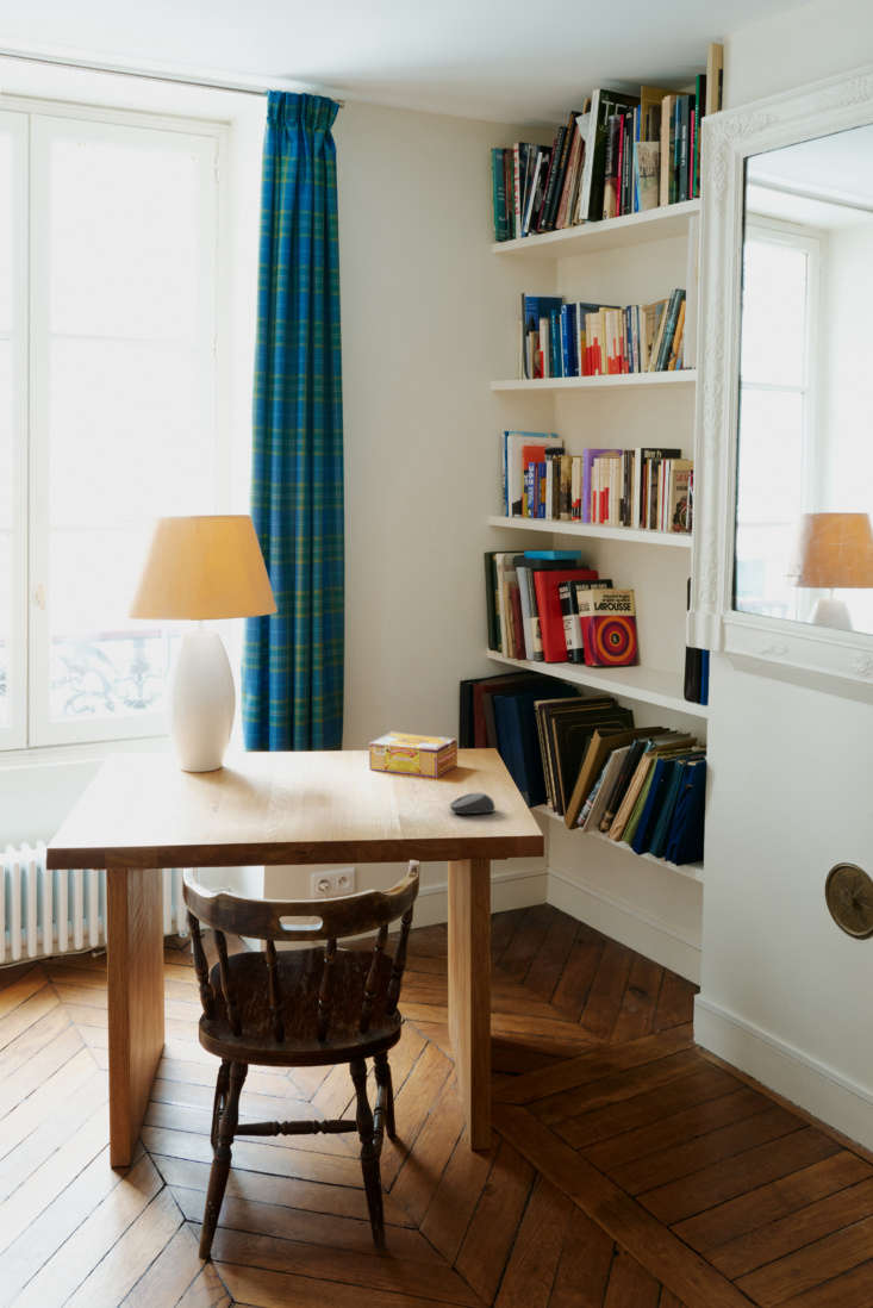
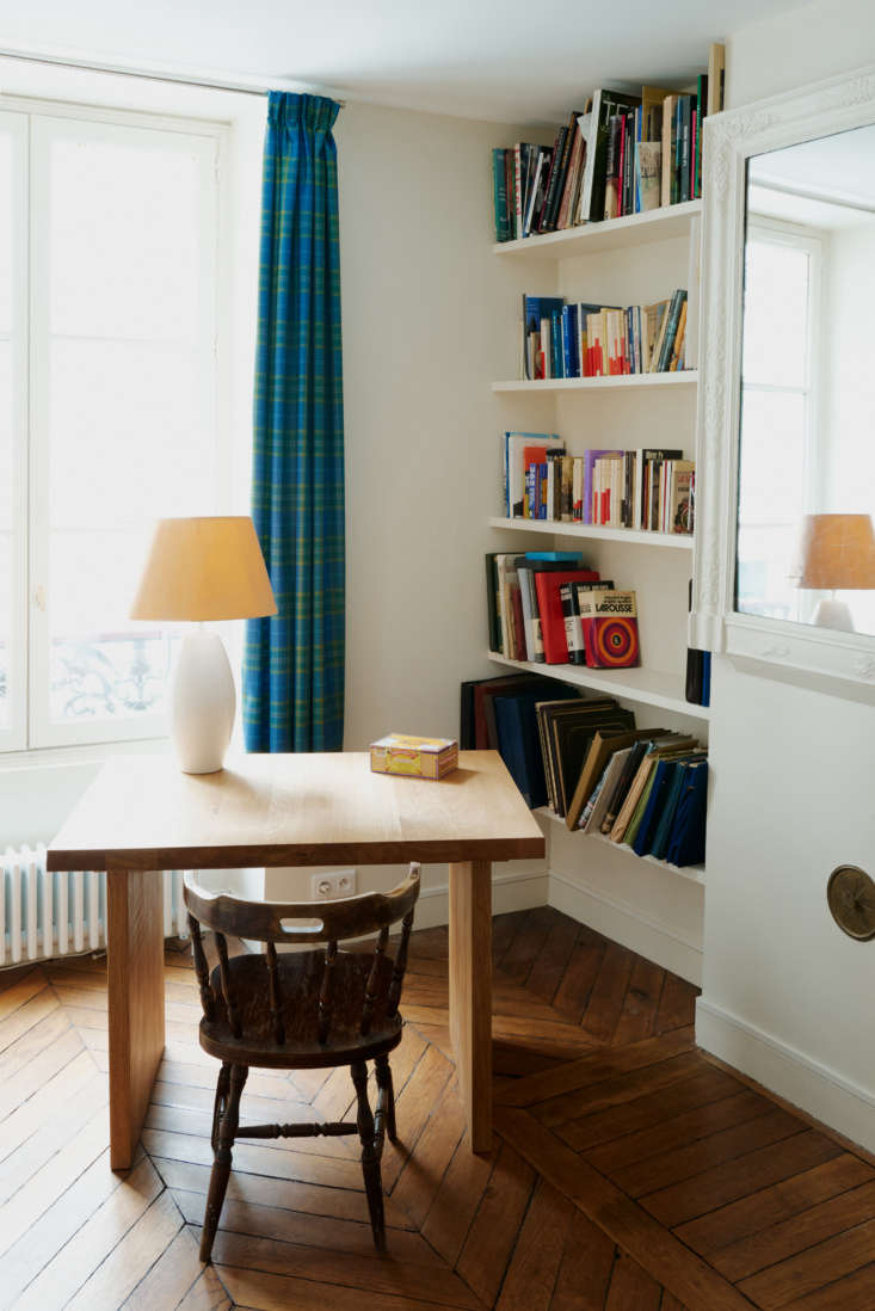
- computer mouse [449,791,495,815]
